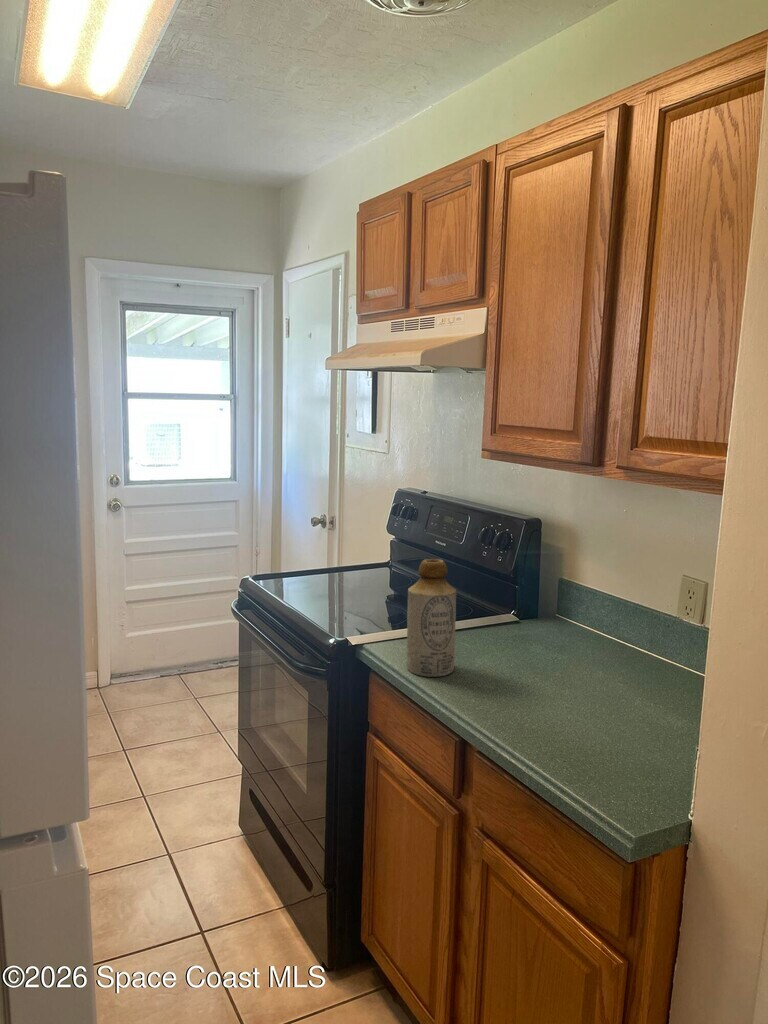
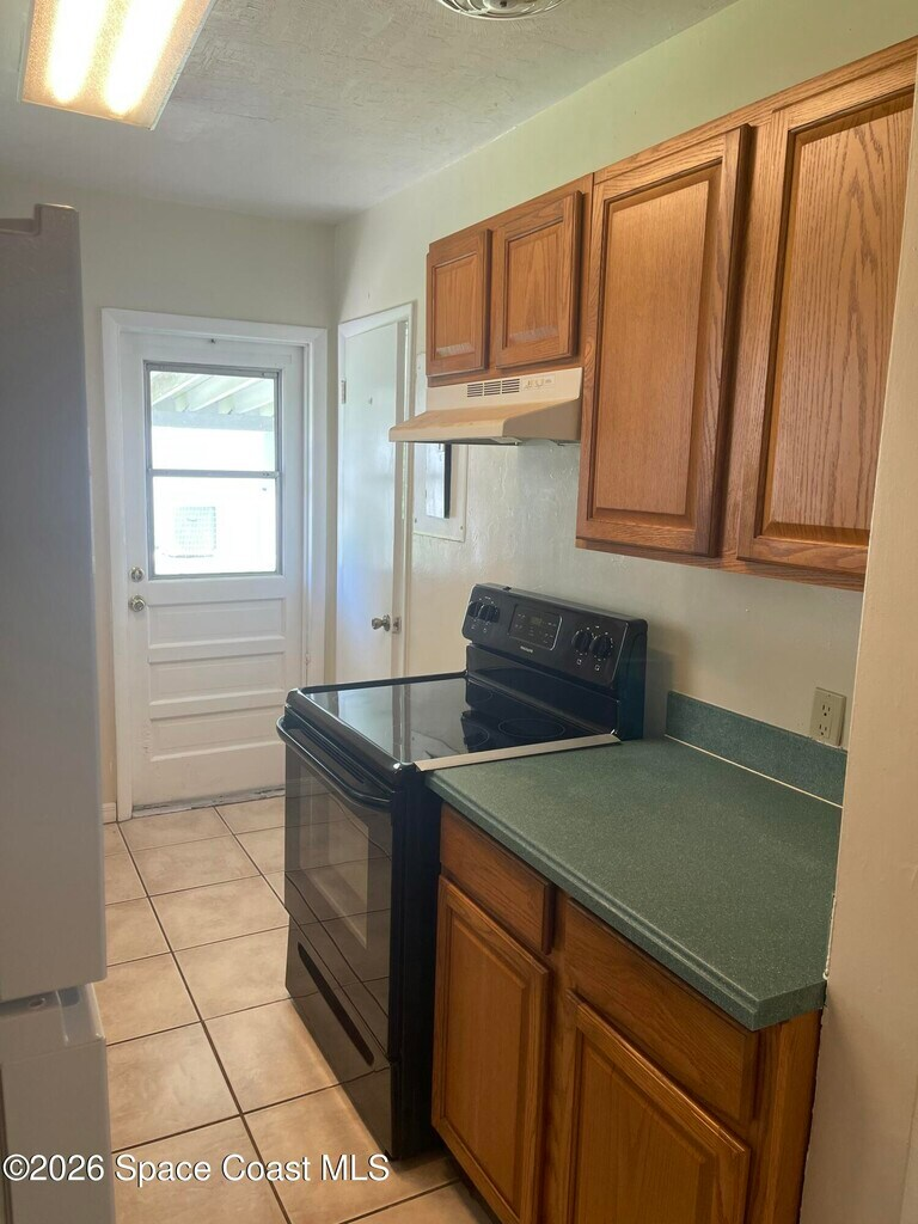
- bottle [406,558,457,678]
